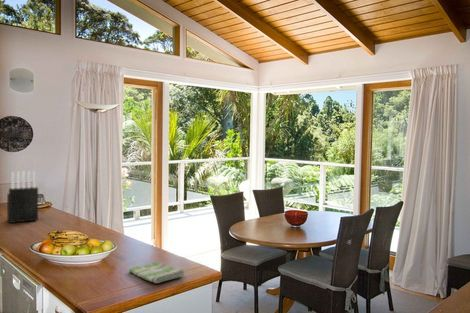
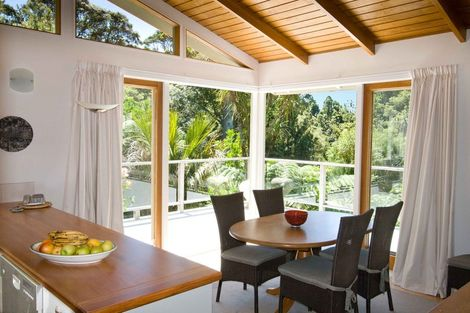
- dish towel [128,261,186,284]
- knife block [6,170,39,224]
